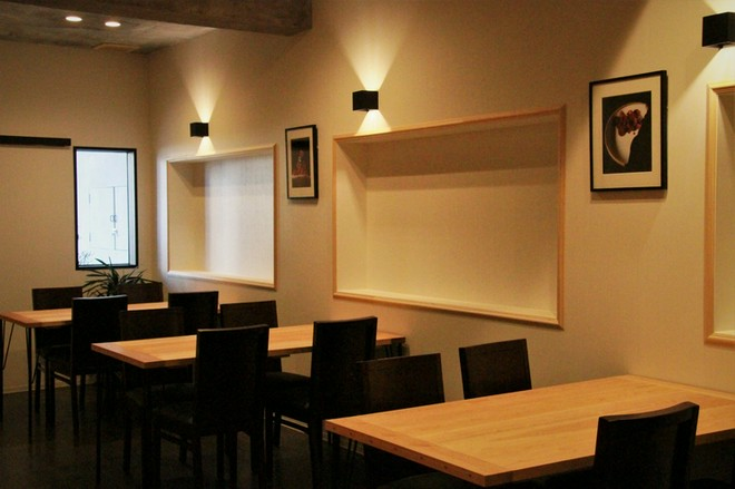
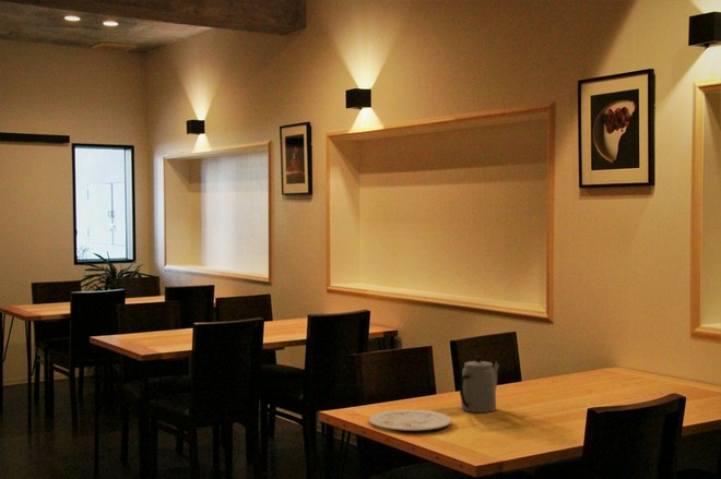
+ teapot [459,355,500,414]
+ plate [368,408,452,432]
